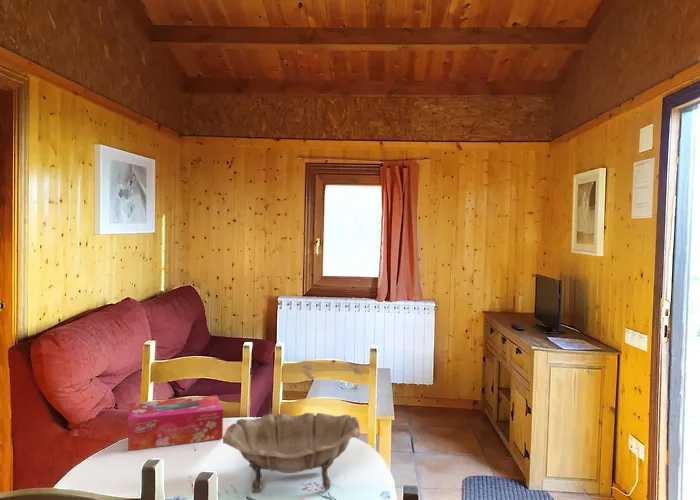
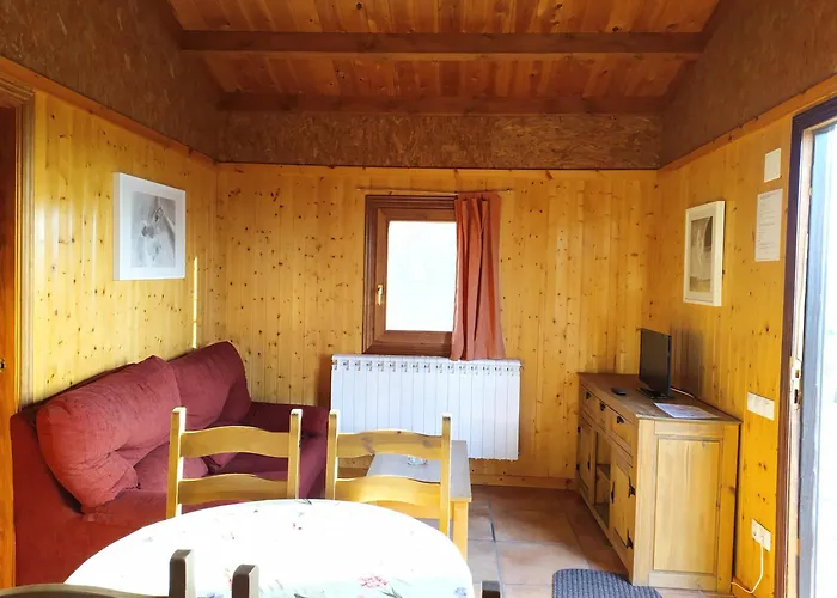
- decorative bowl [222,412,361,494]
- tissue box [127,394,224,452]
